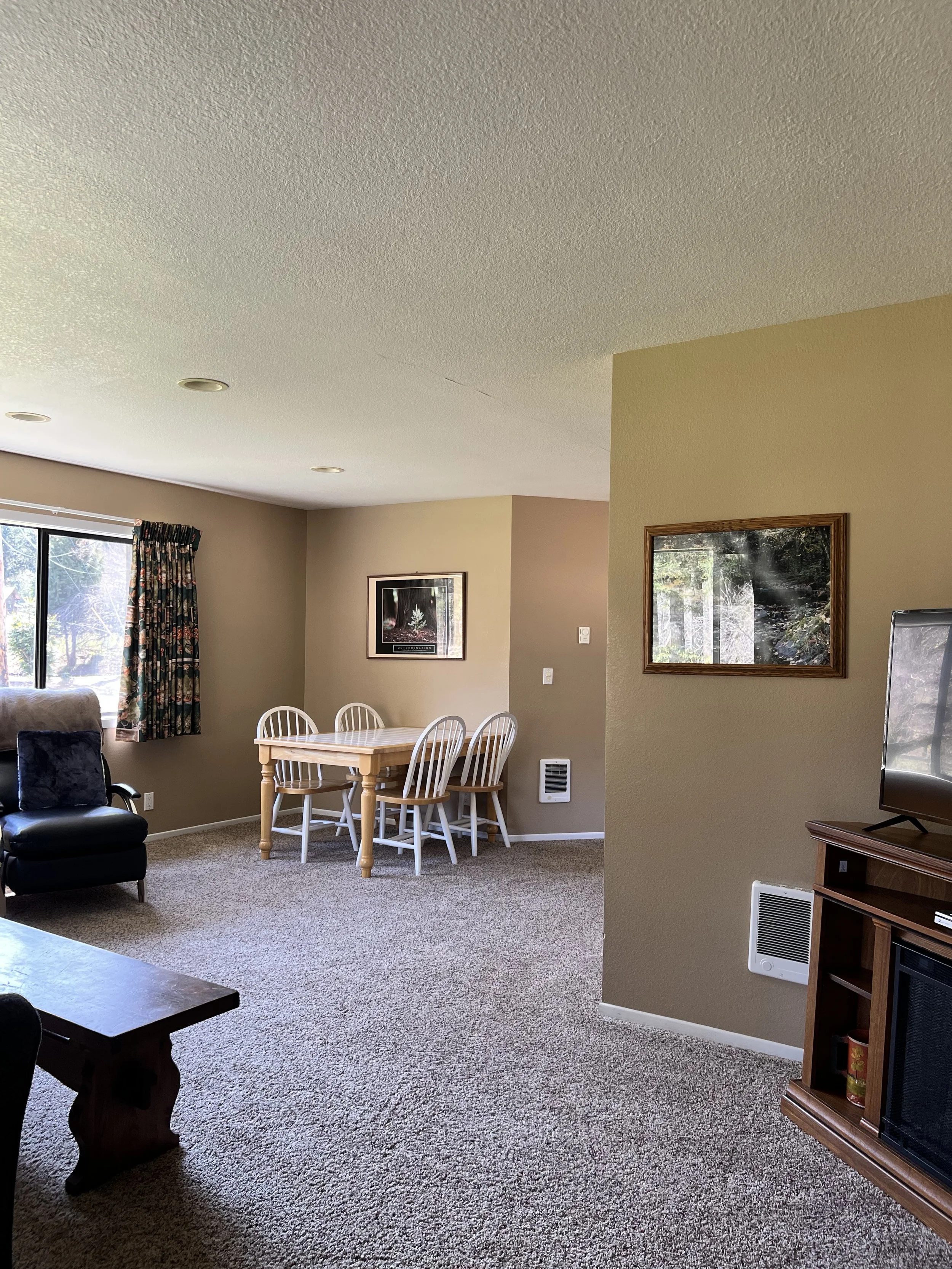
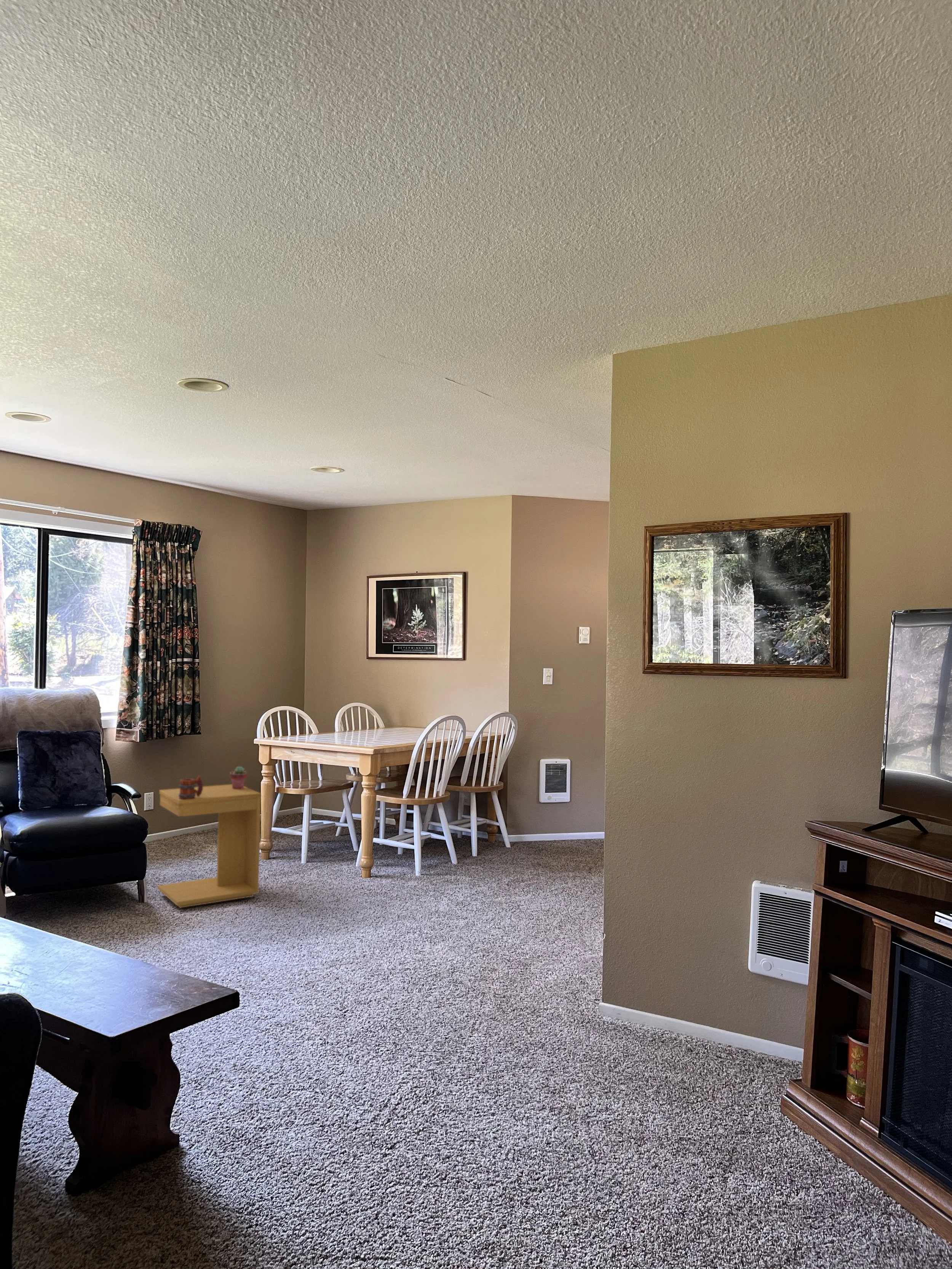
+ potted succulent [229,766,248,789]
+ mug [179,775,203,800]
+ side table [157,784,262,908]
